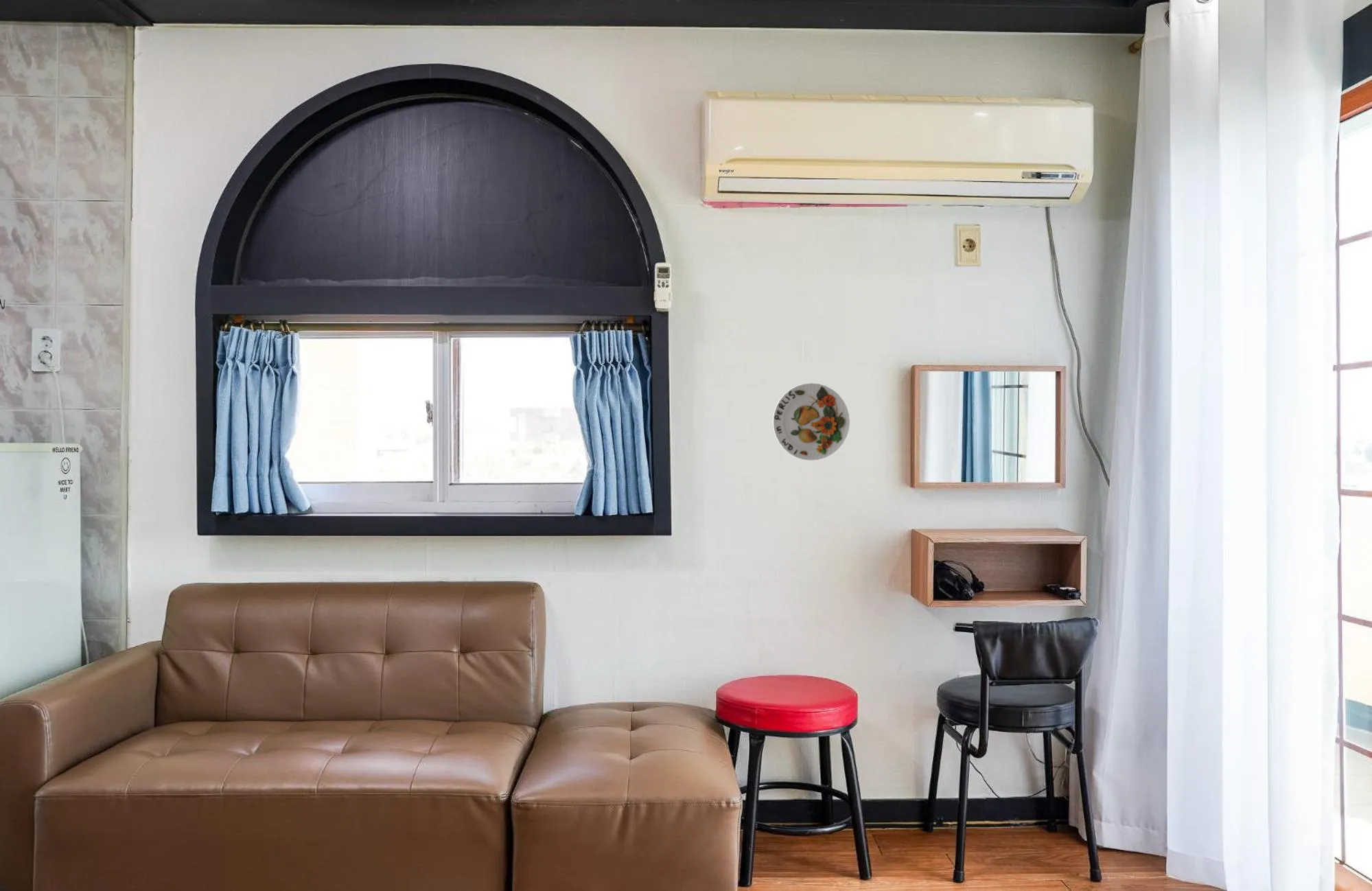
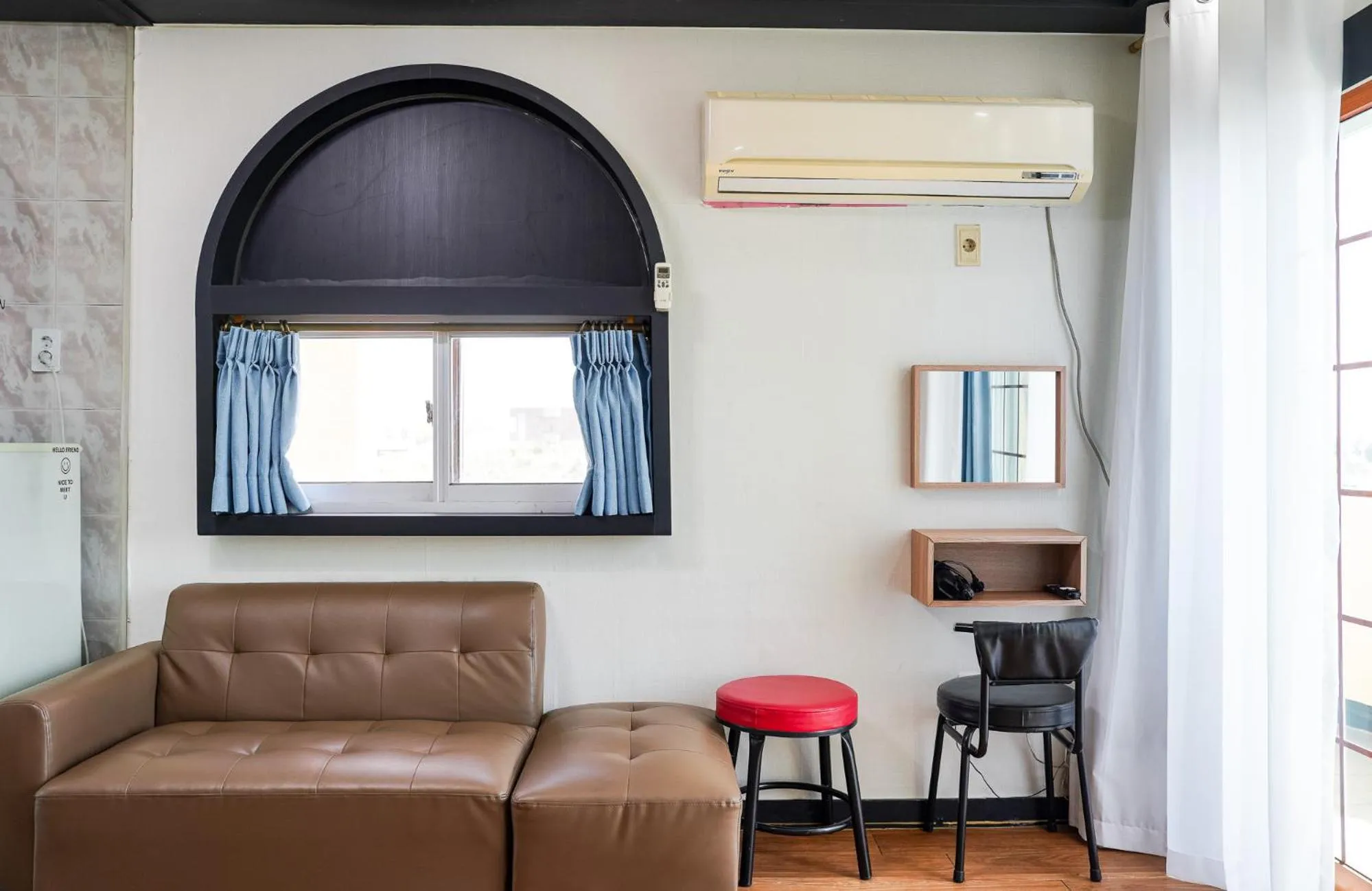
- decorative plate [772,382,850,461]
